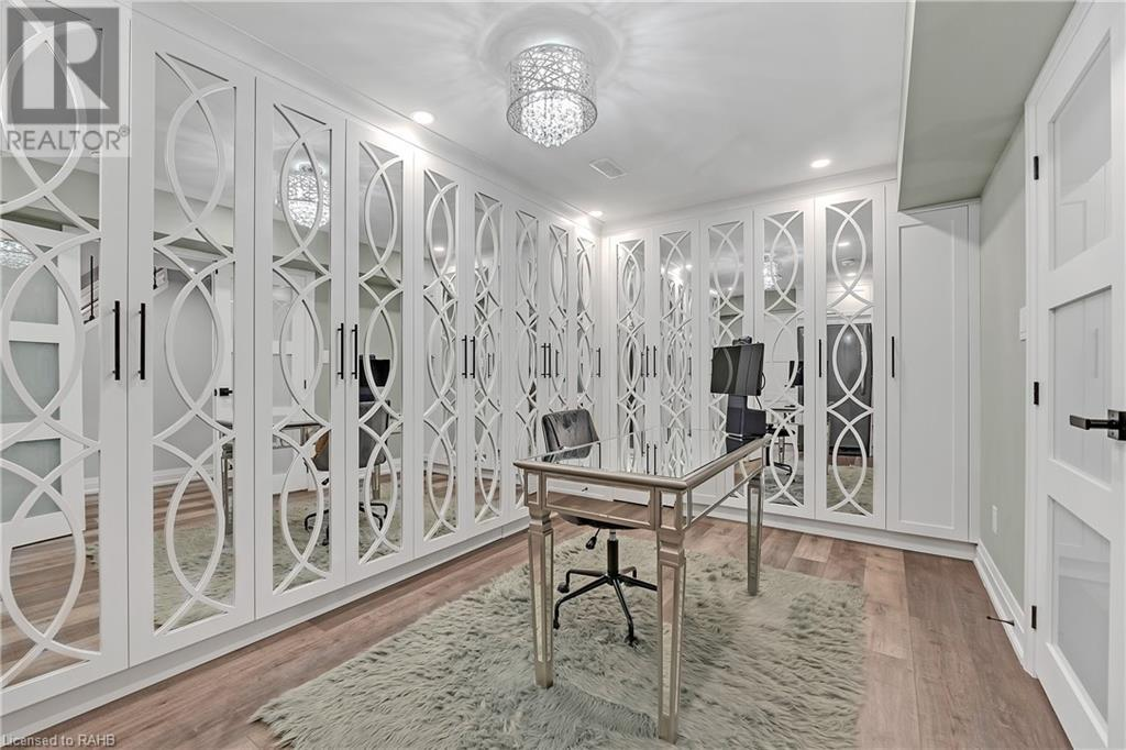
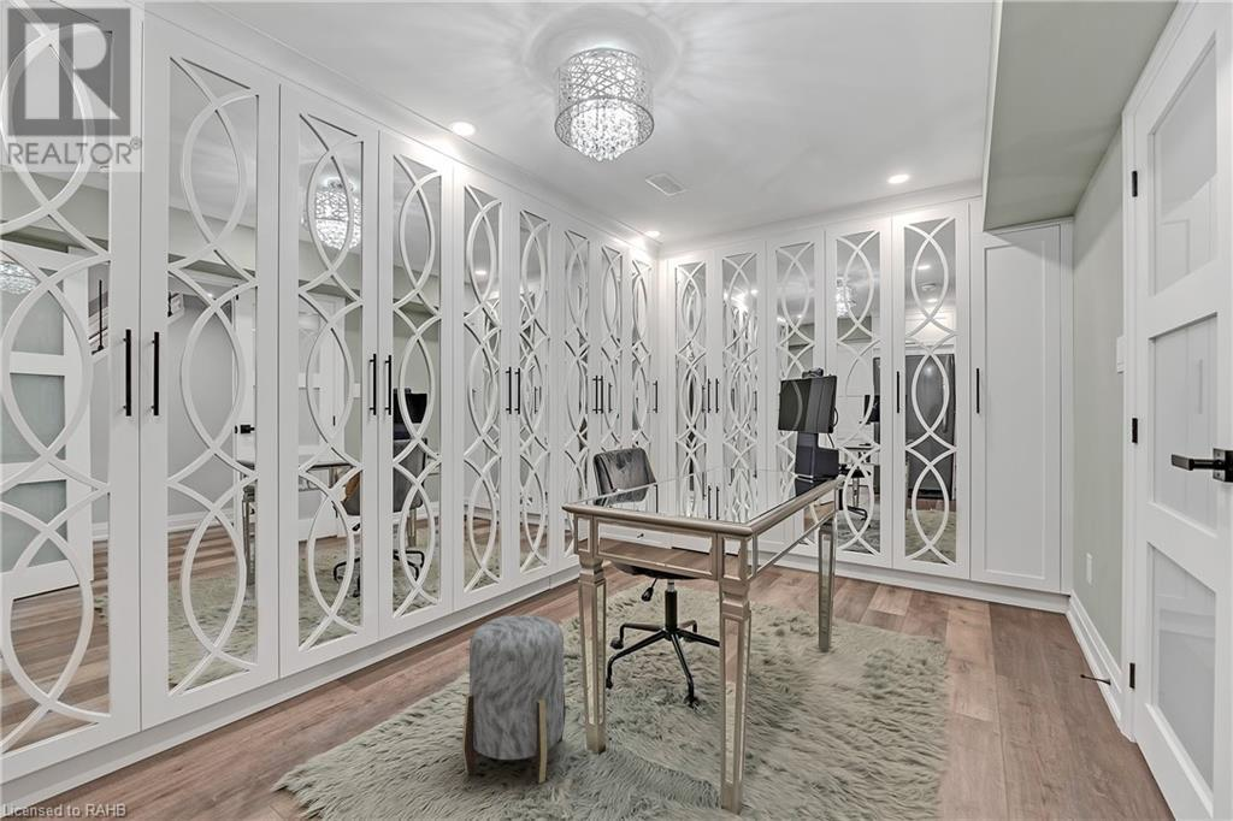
+ stool [461,614,567,785]
